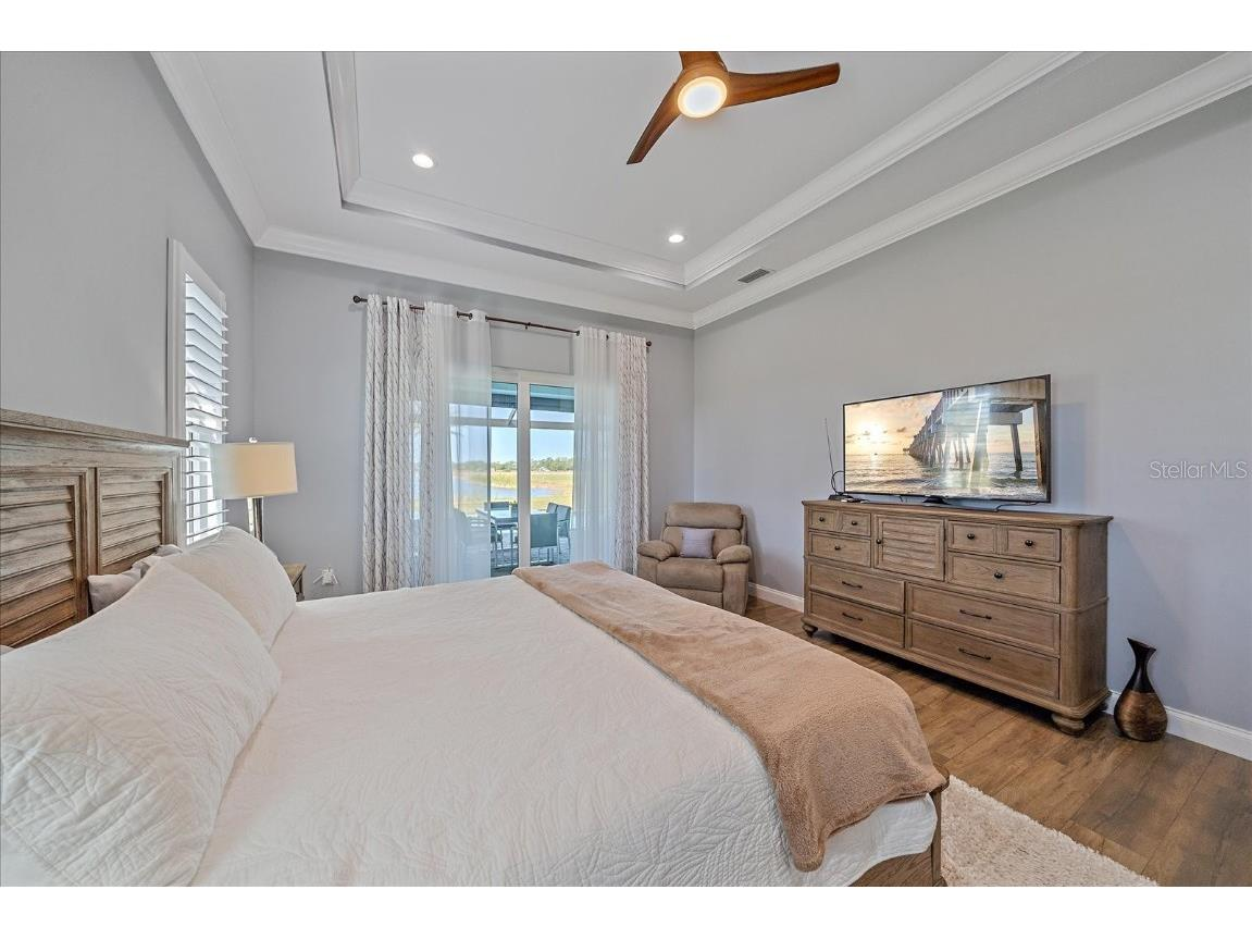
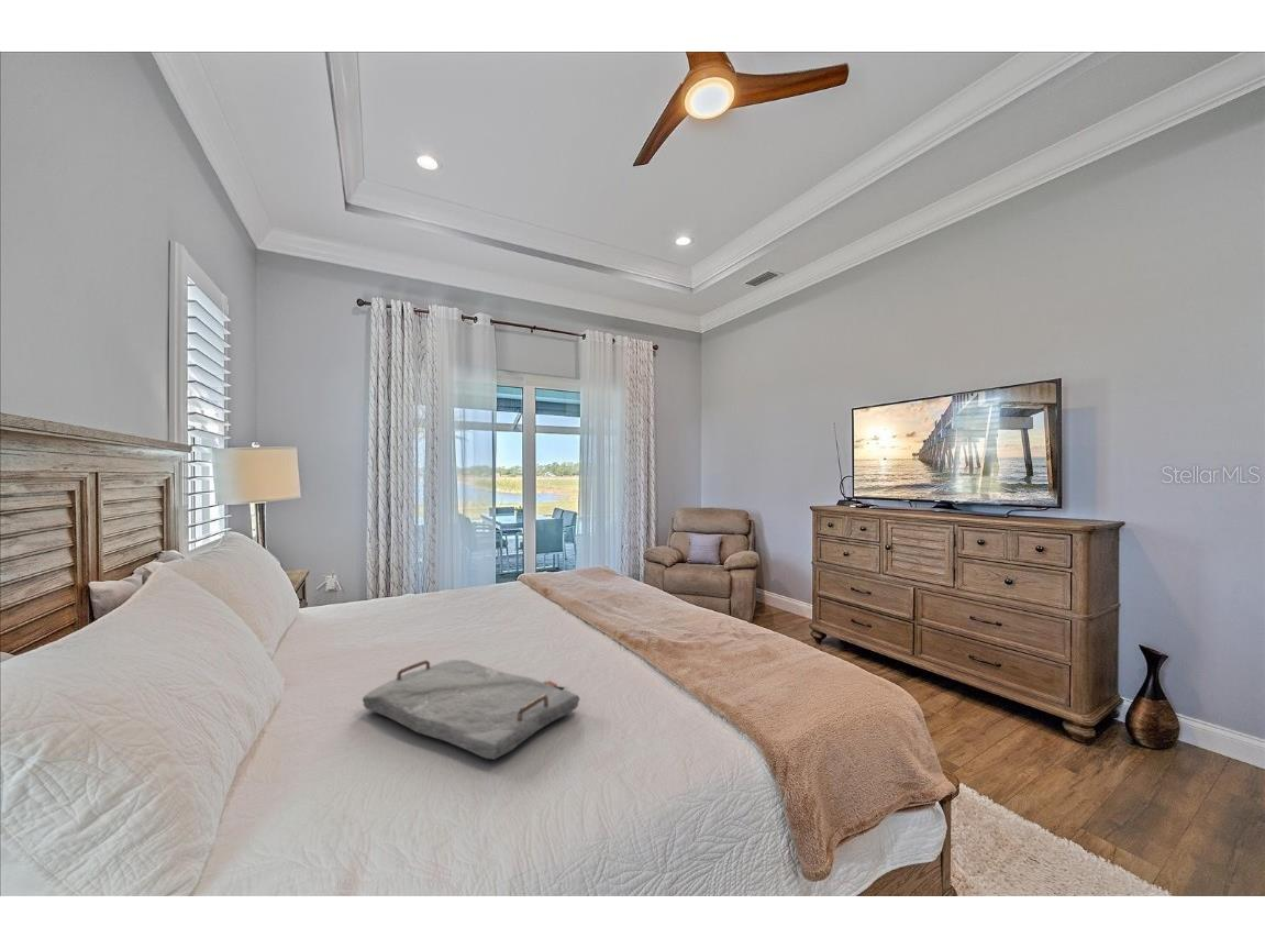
+ serving tray [362,659,581,761]
